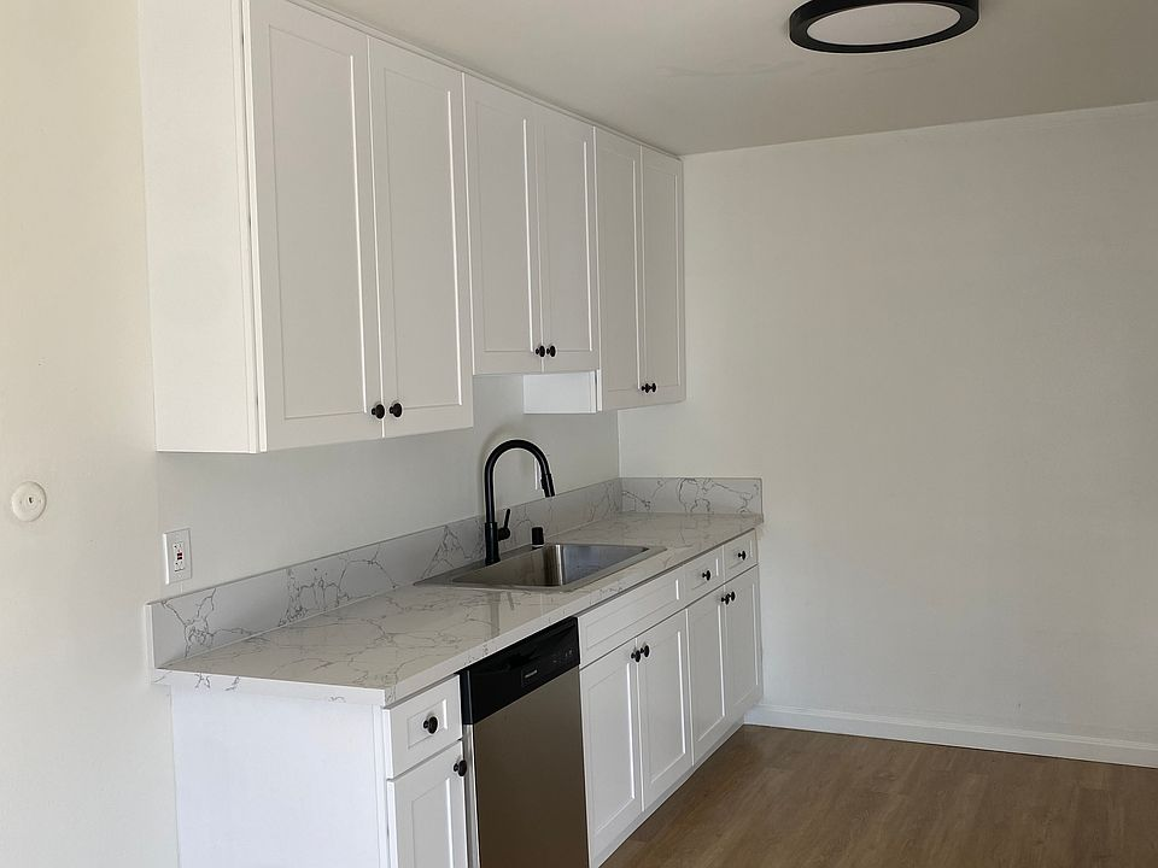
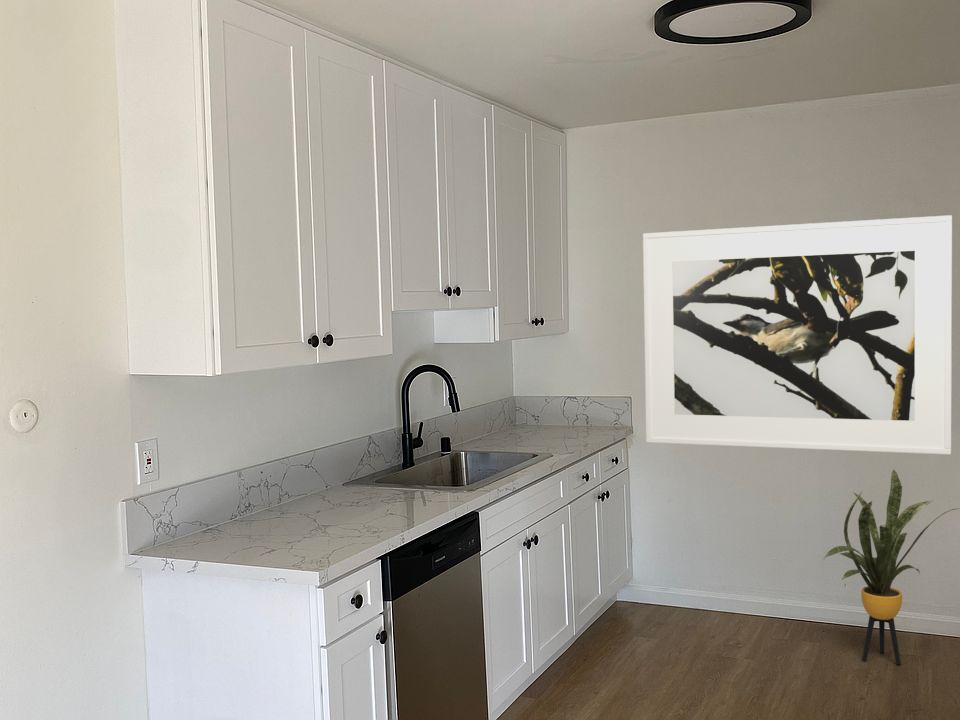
+ house plant [822,469,960,666]
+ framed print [642,214,953,456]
